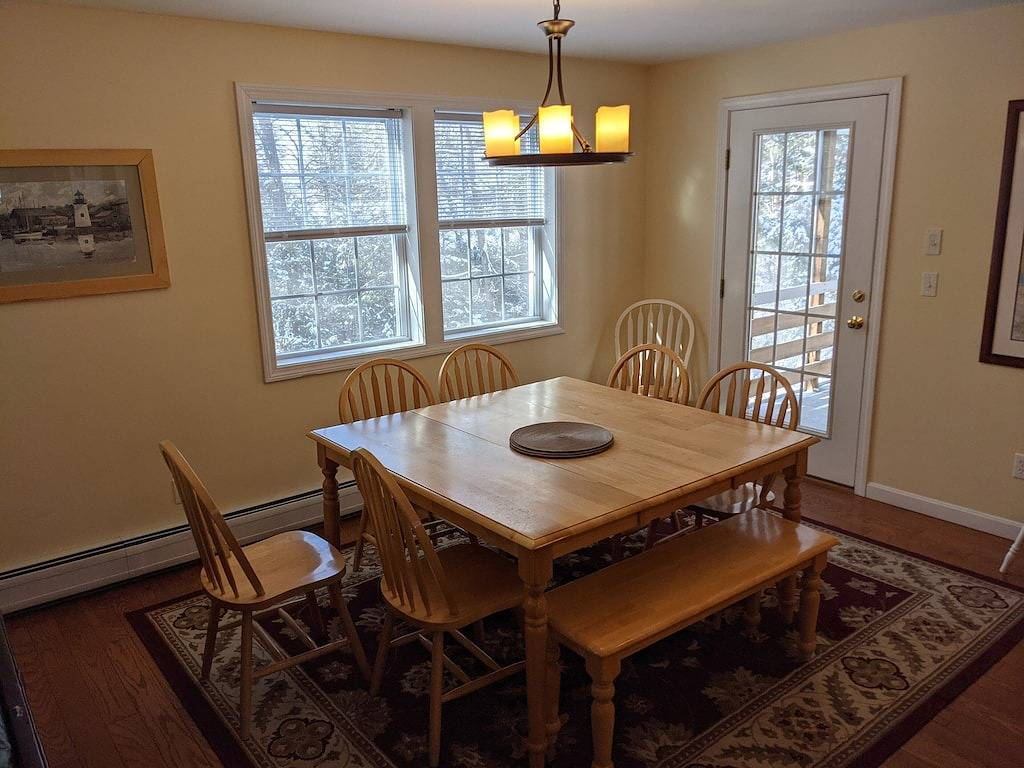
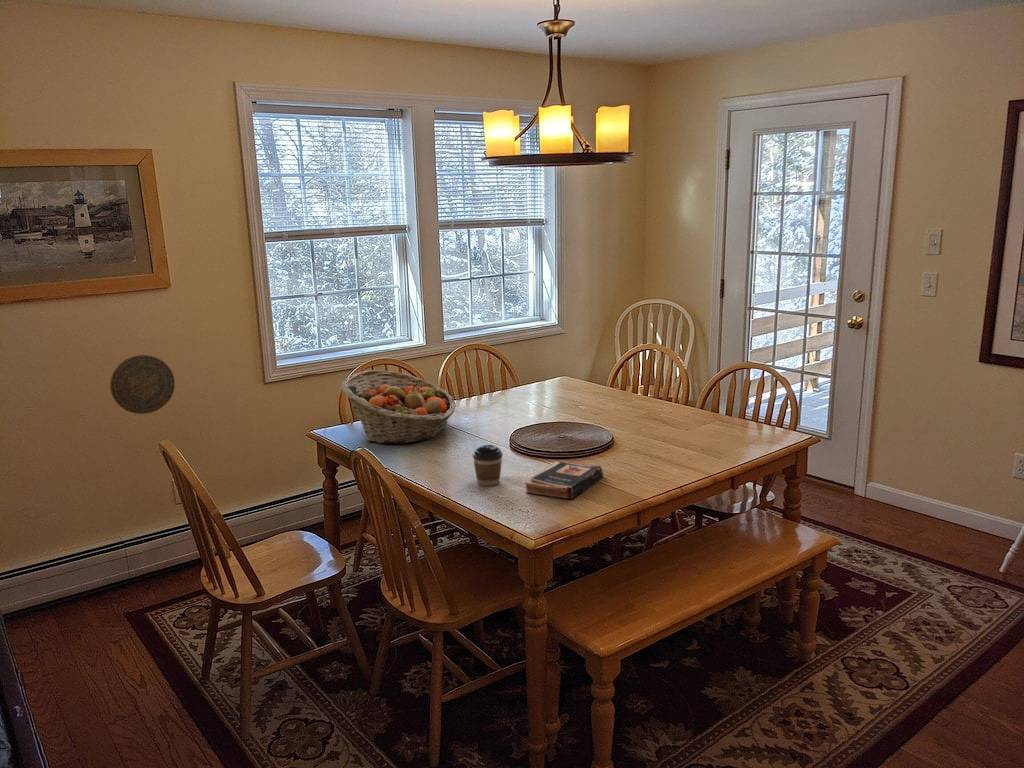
+ coffee cup [472,444,504,487]
+ fruit basket [340,369,457,445]
+ decorative plate [109,354,176,415]
+ book [524,460,605,500]
